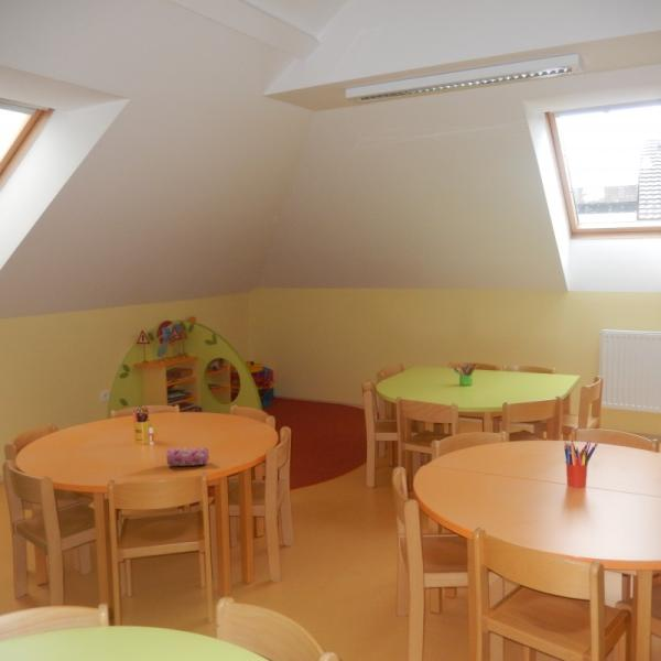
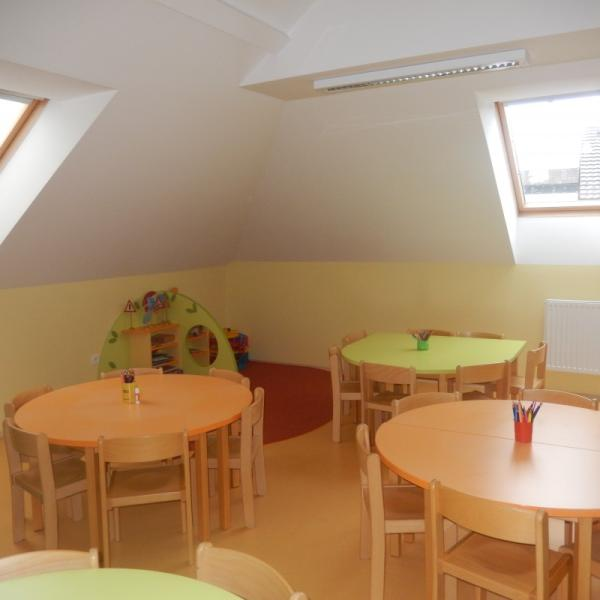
- pencil case [165,446,210,467]
